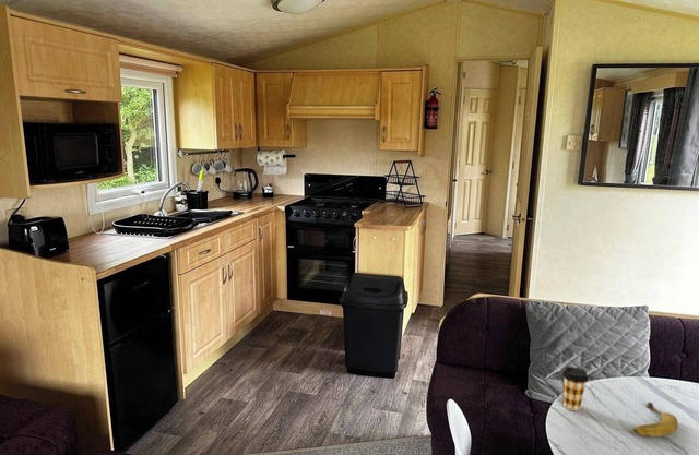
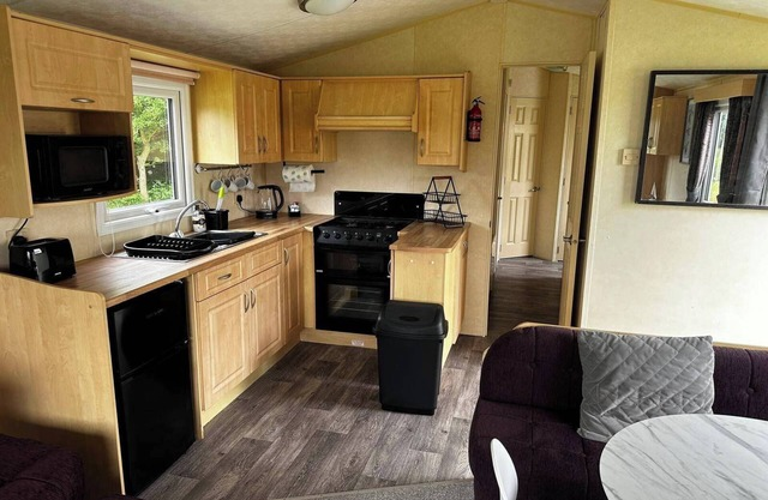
- fruit [632,402,679,439]
- coffee cup [560,366,590,411]
